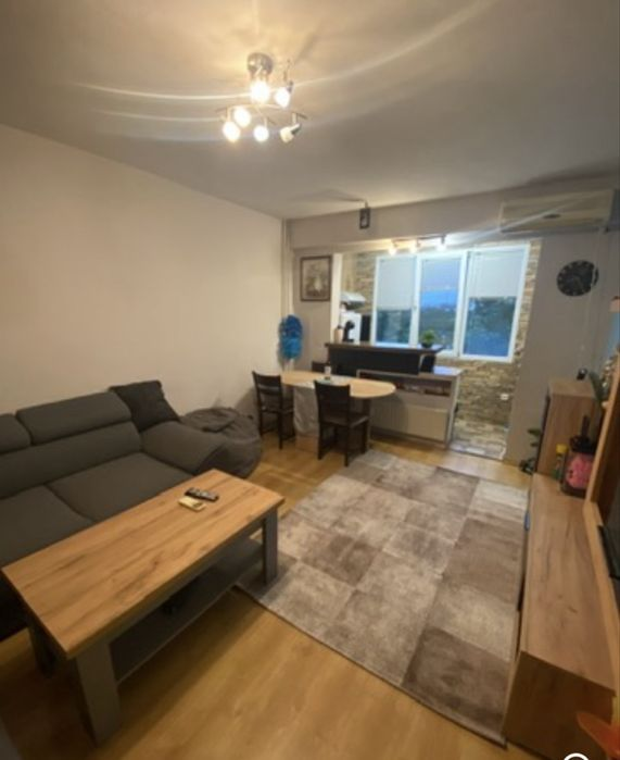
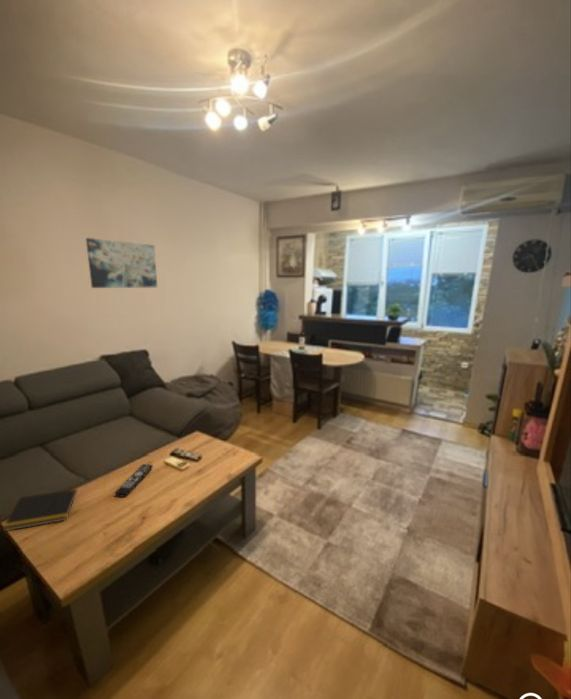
+ notepad [2,488,78,532]
+ remote control [114,463,154,498]
+ wall art [85,237,158,289]
